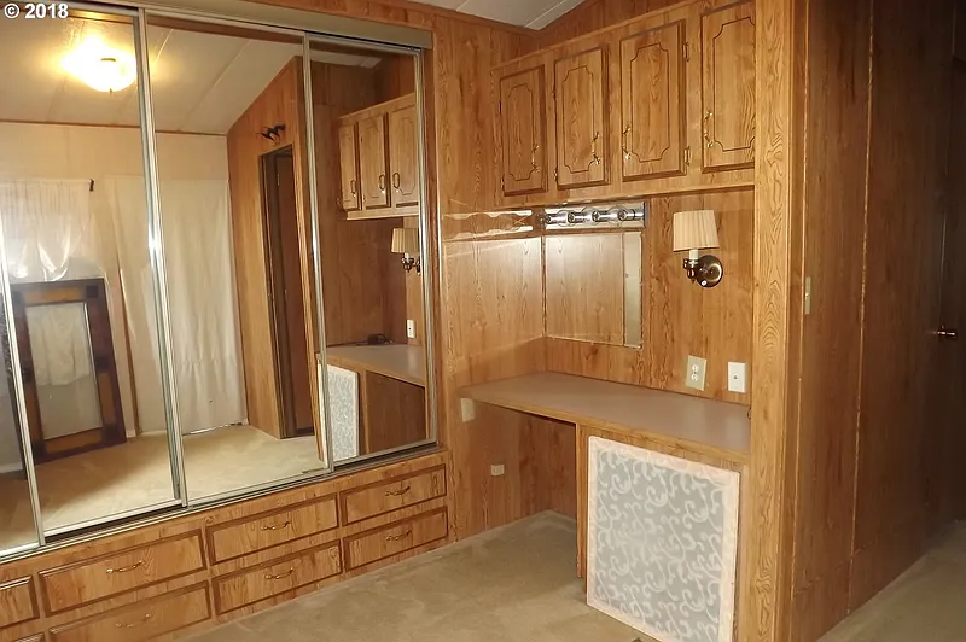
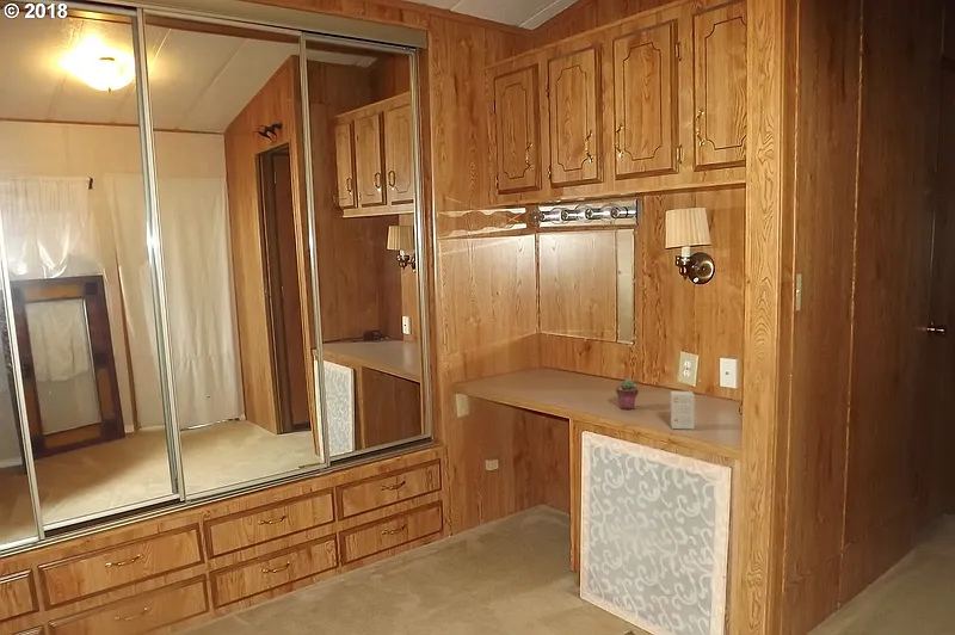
+ small box [670,390,696,431]
+ potted succulent [615,378,640,411]
